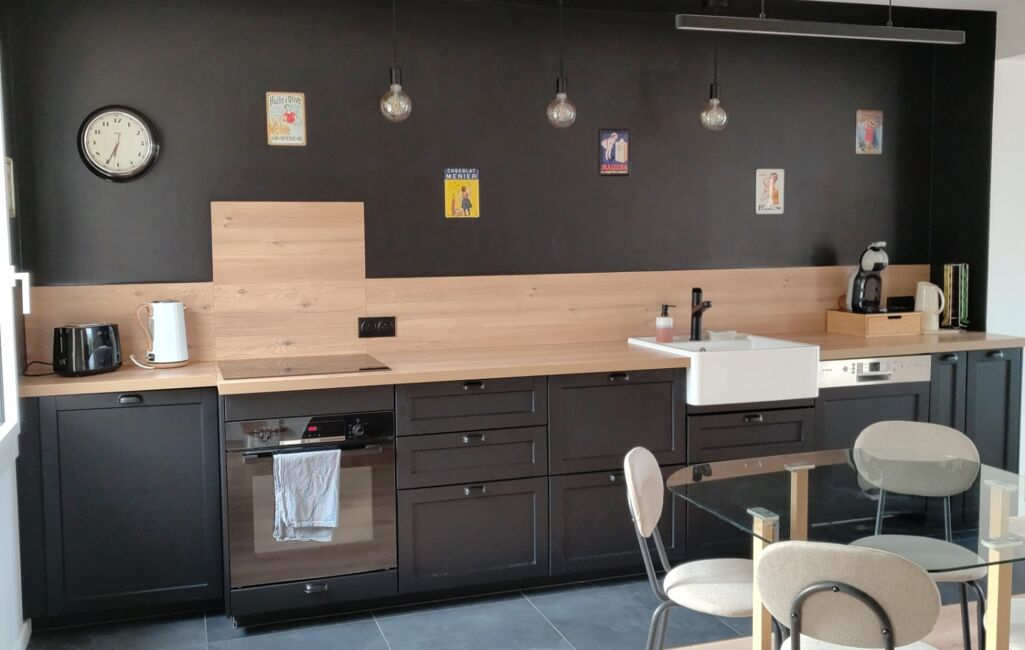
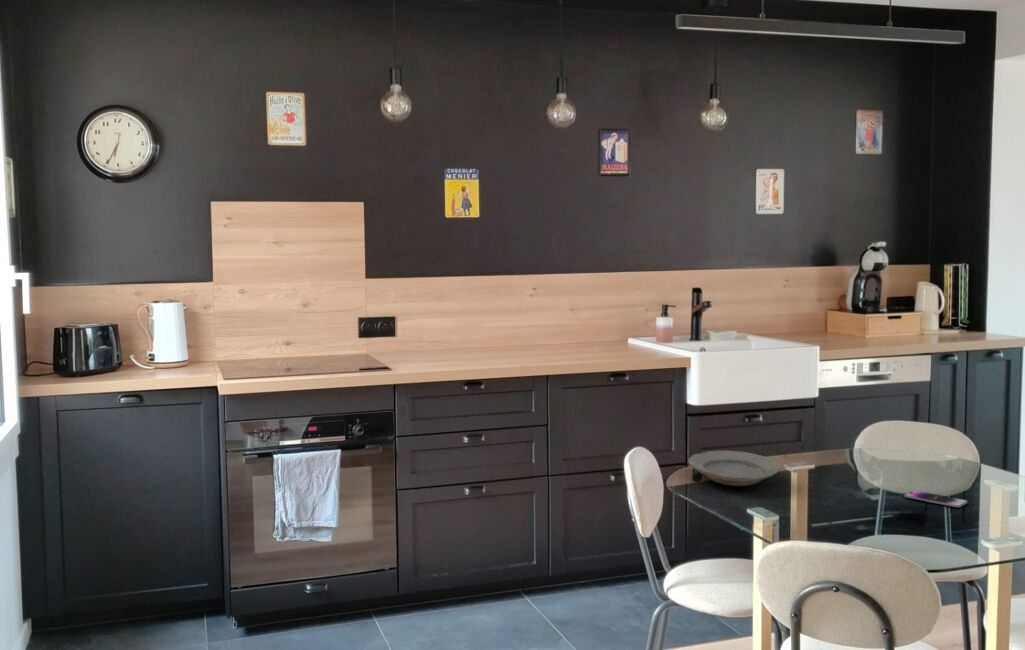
+ plate [687,449,782,487]
+ smartphone [903,489,968,508]
